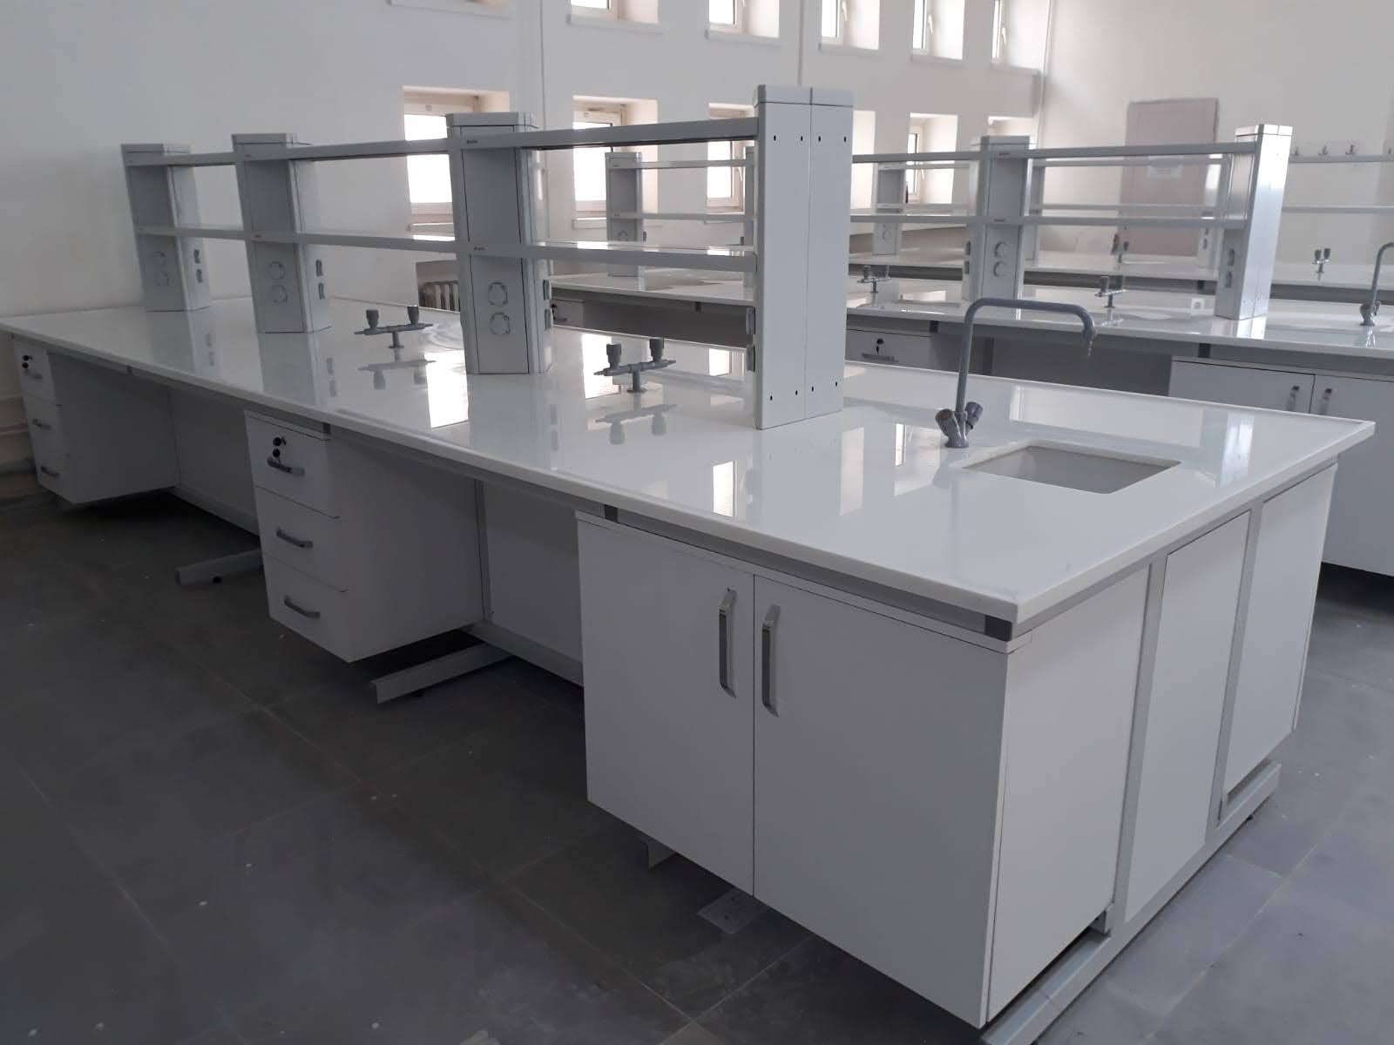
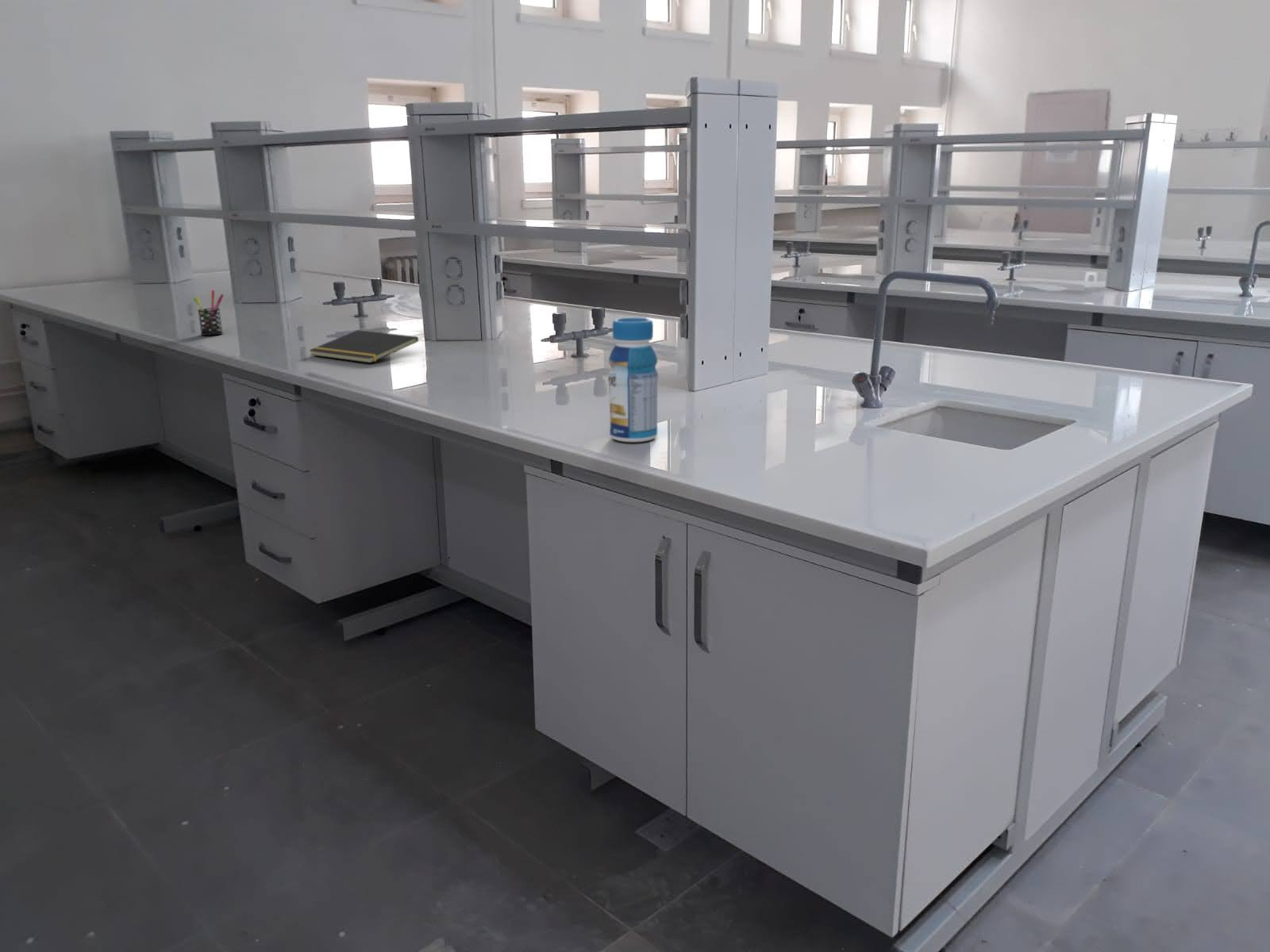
+ notepad [308,329,419,364]
+ pen holder [193,290,225,336]
+ beverage bottle [607,317,659,443]
